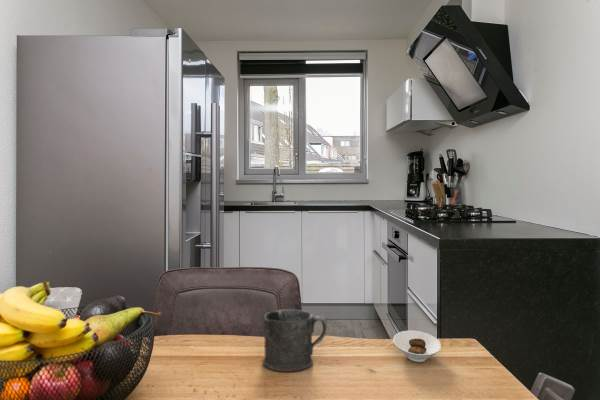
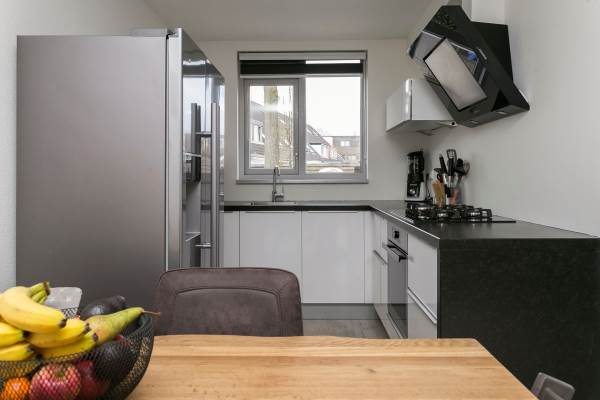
- mug [261,308,328,373]
- saucer [392,330,442,363]
